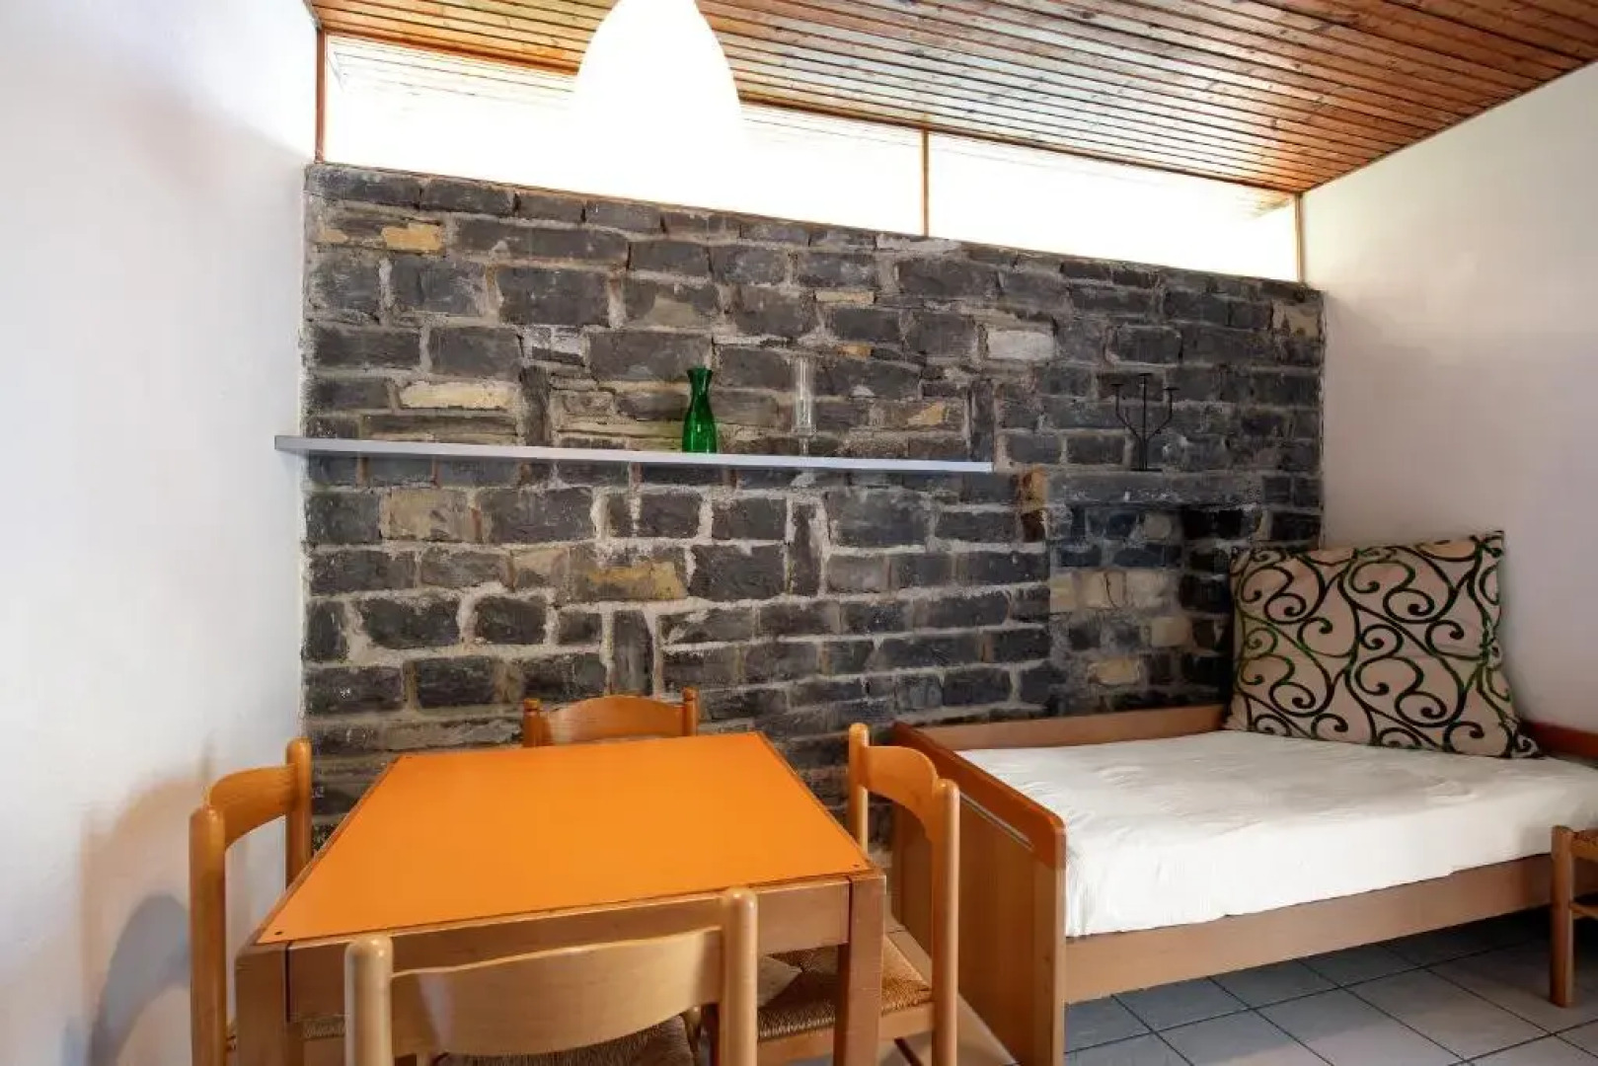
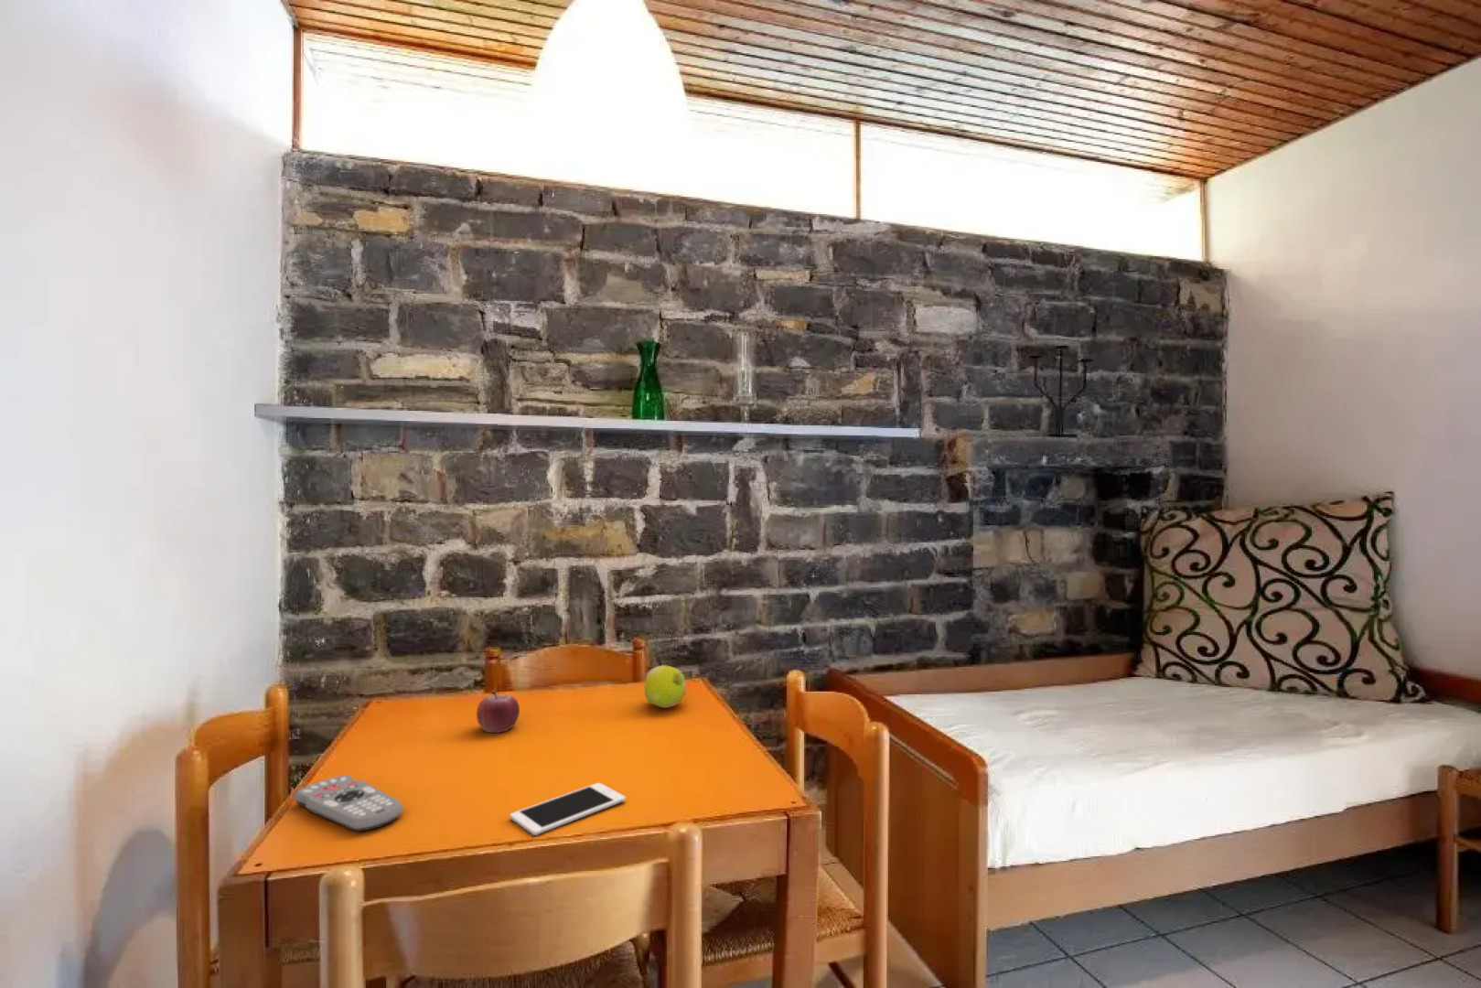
+ fruit [475,690,521,733]
+ cell phone [509,782,626,836]
+ fruit [643,664,687,709]
+ remote control [292,774,404,833]
